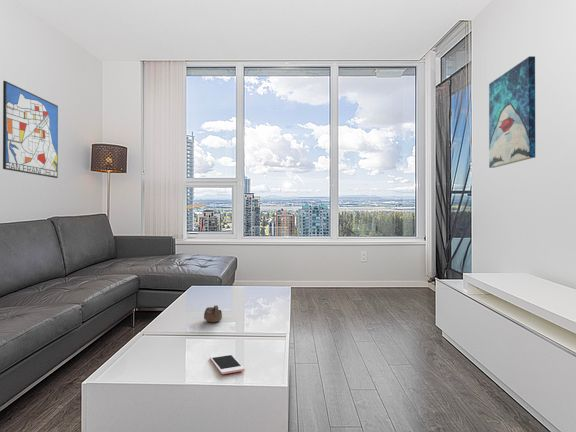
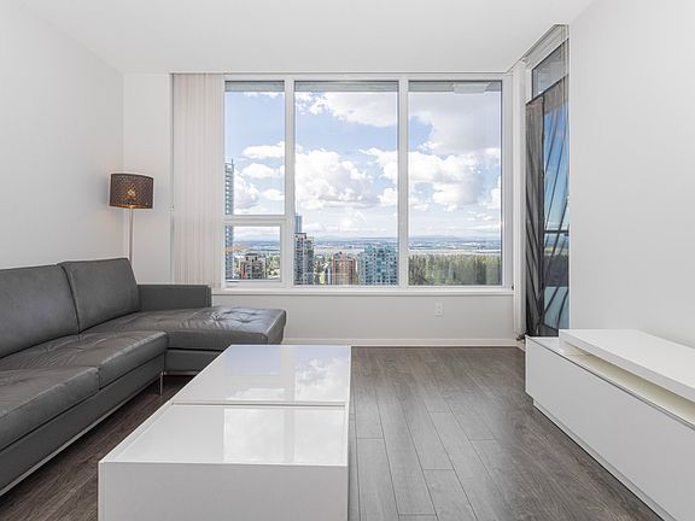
- cup [203,304,223,323]
- wall art [488,55,536,169]
- cell phone [209,353,245,375]
- wall art [2,80,59,179]
